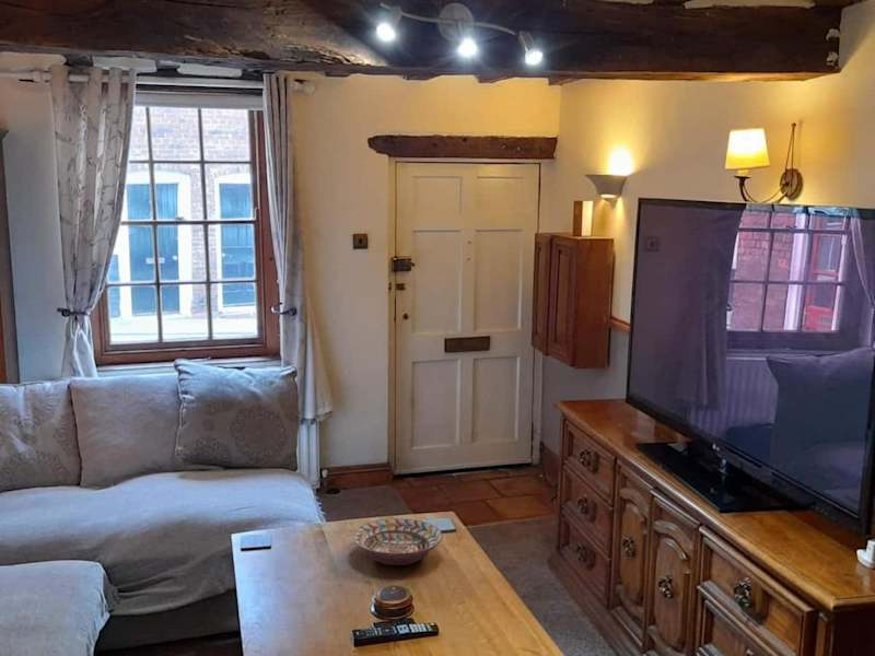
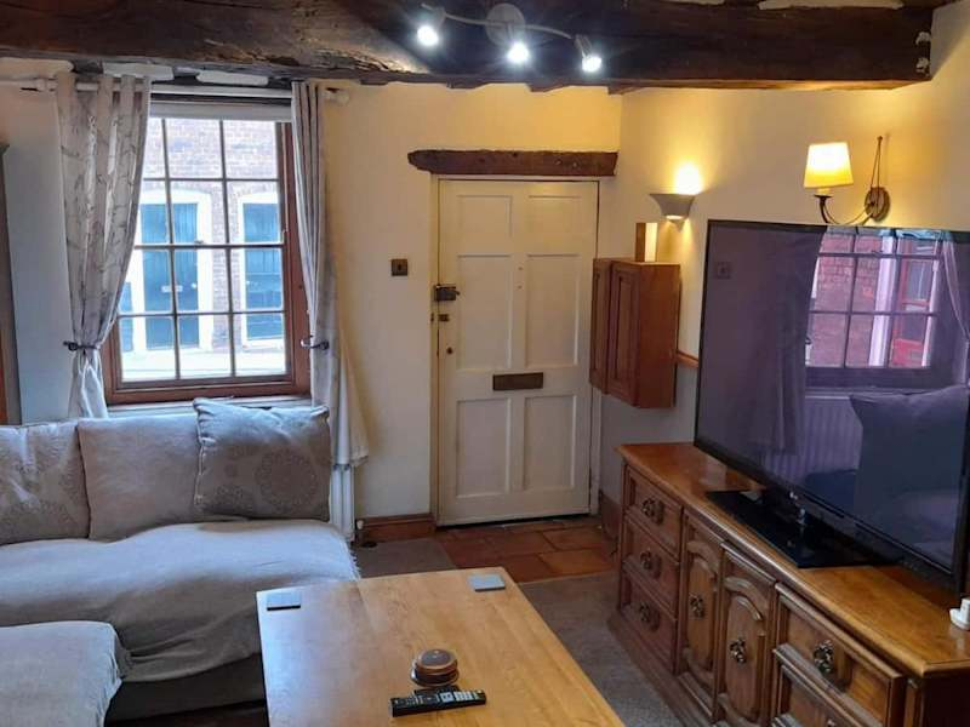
- decorative bowl [351,518,444,566]
